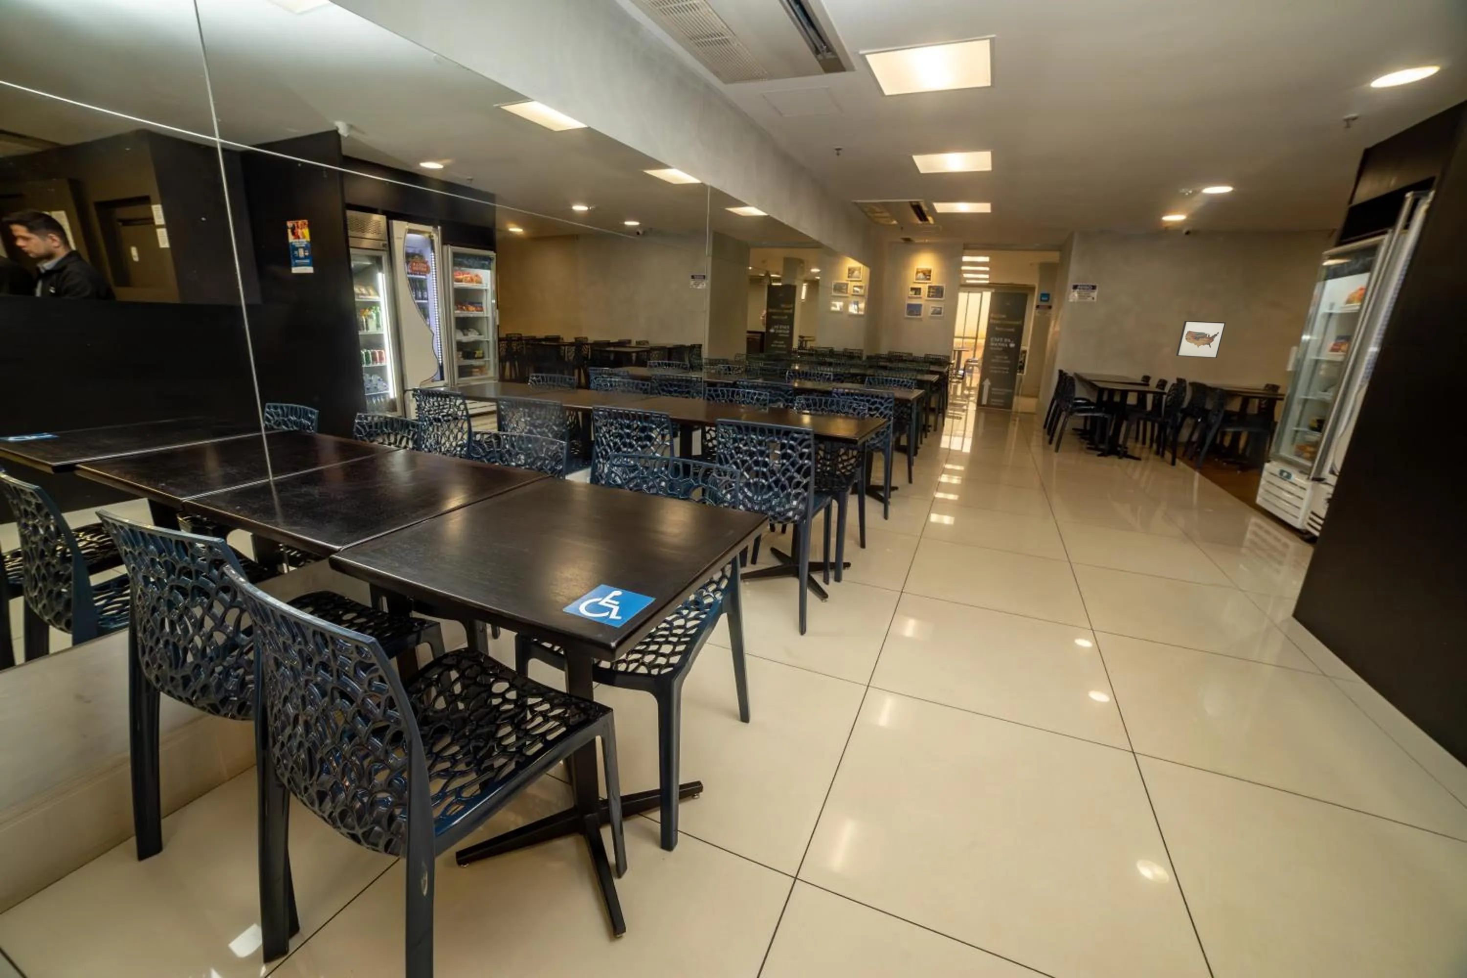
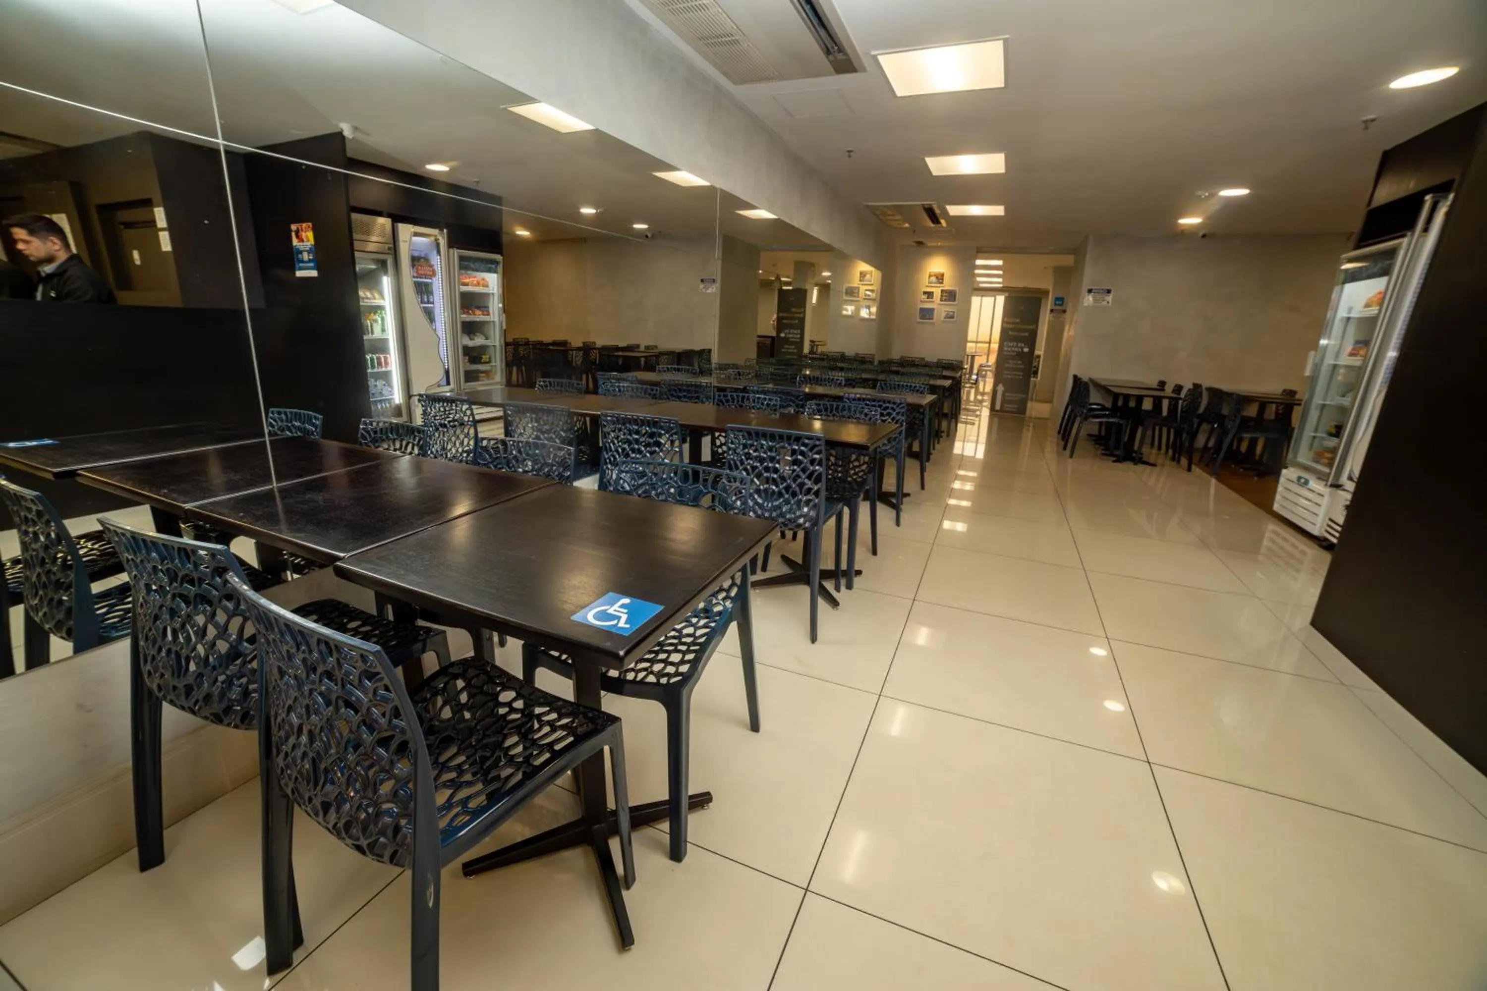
- wall art [1176,320,1226,358]
